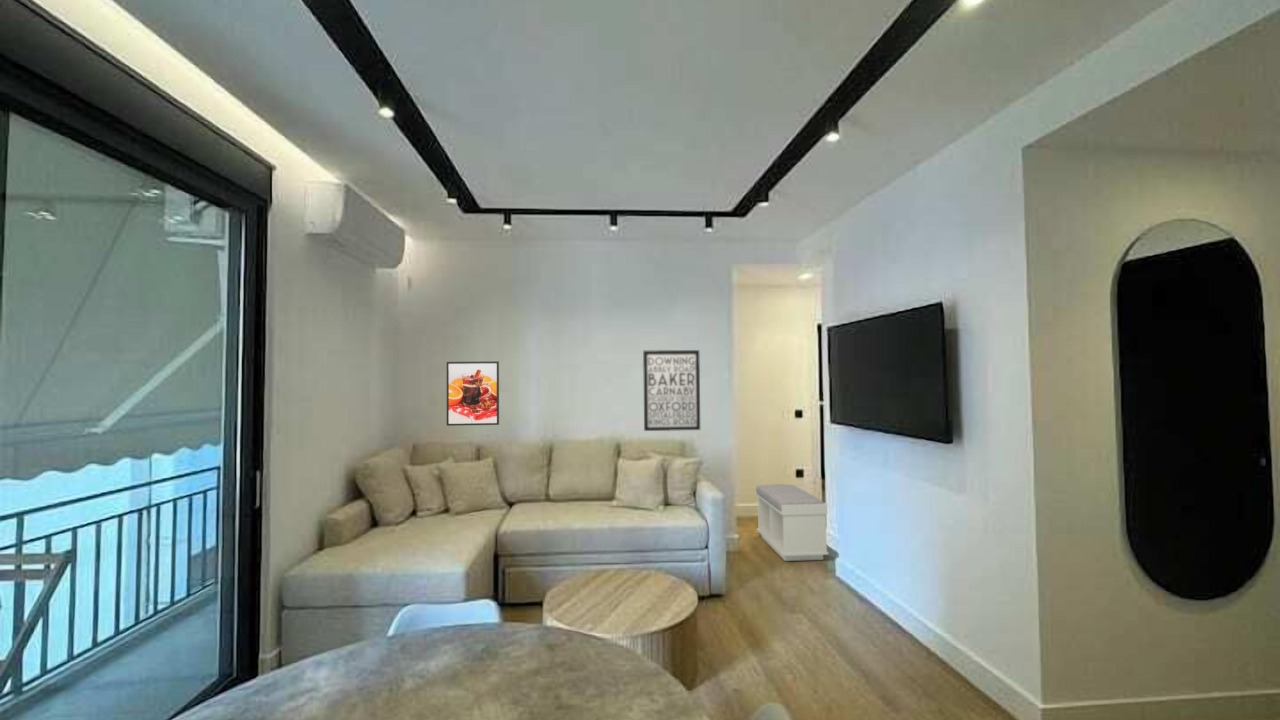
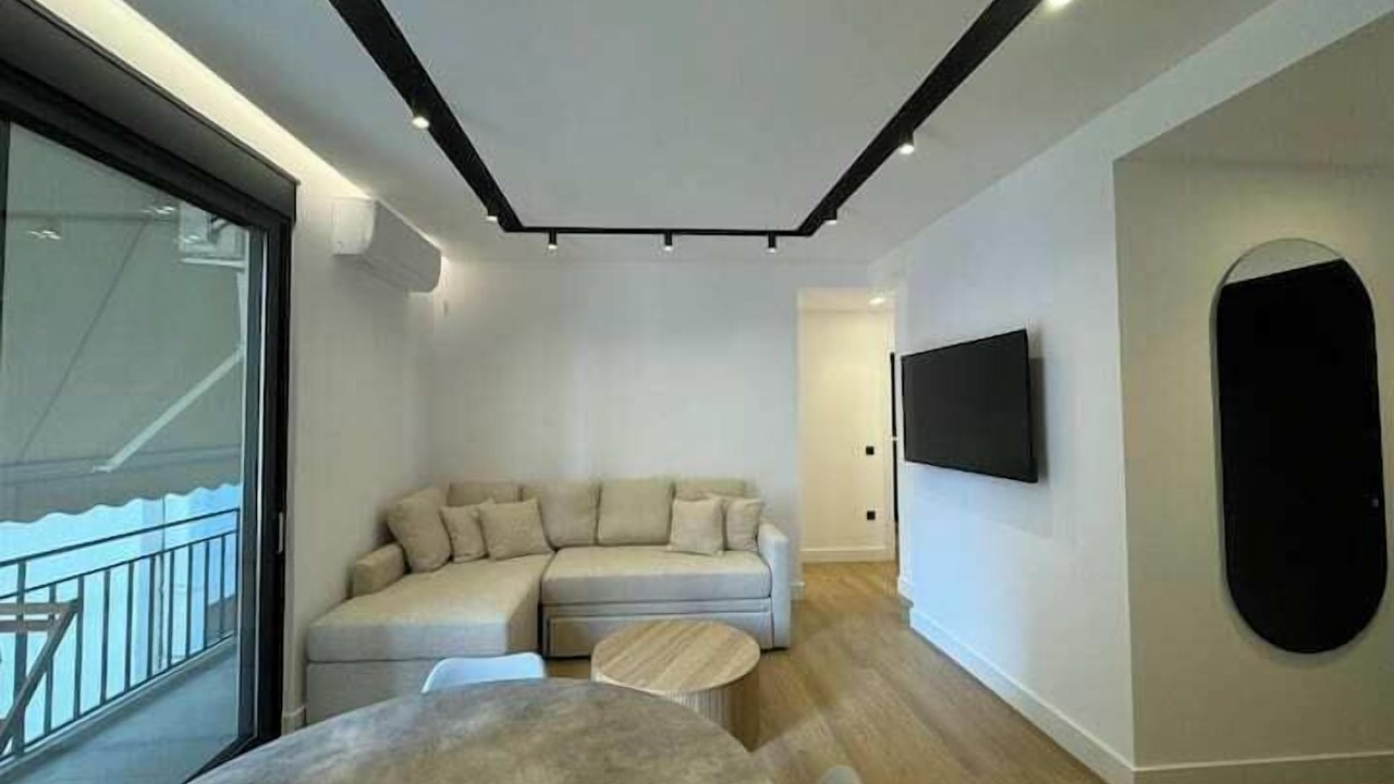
- wall art [642,349,701,432]
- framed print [446,360,500,427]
- bench [755,483,829,562]
